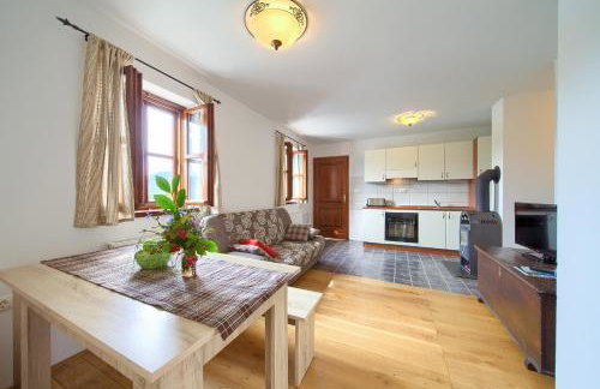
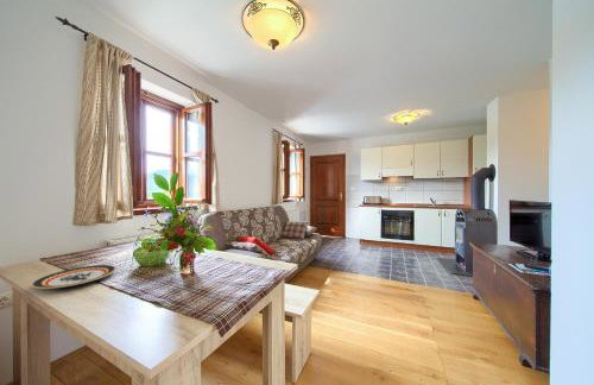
+ plate [31,264,118,290]
